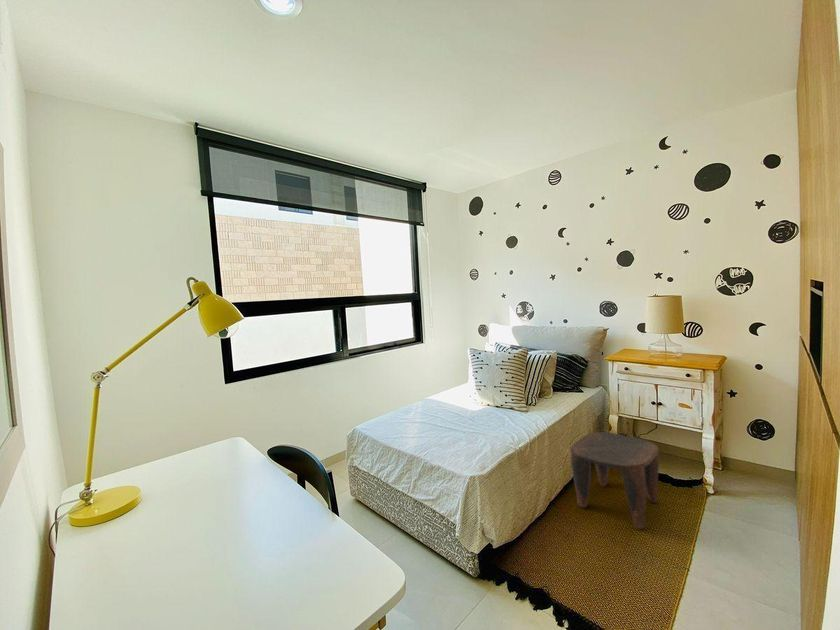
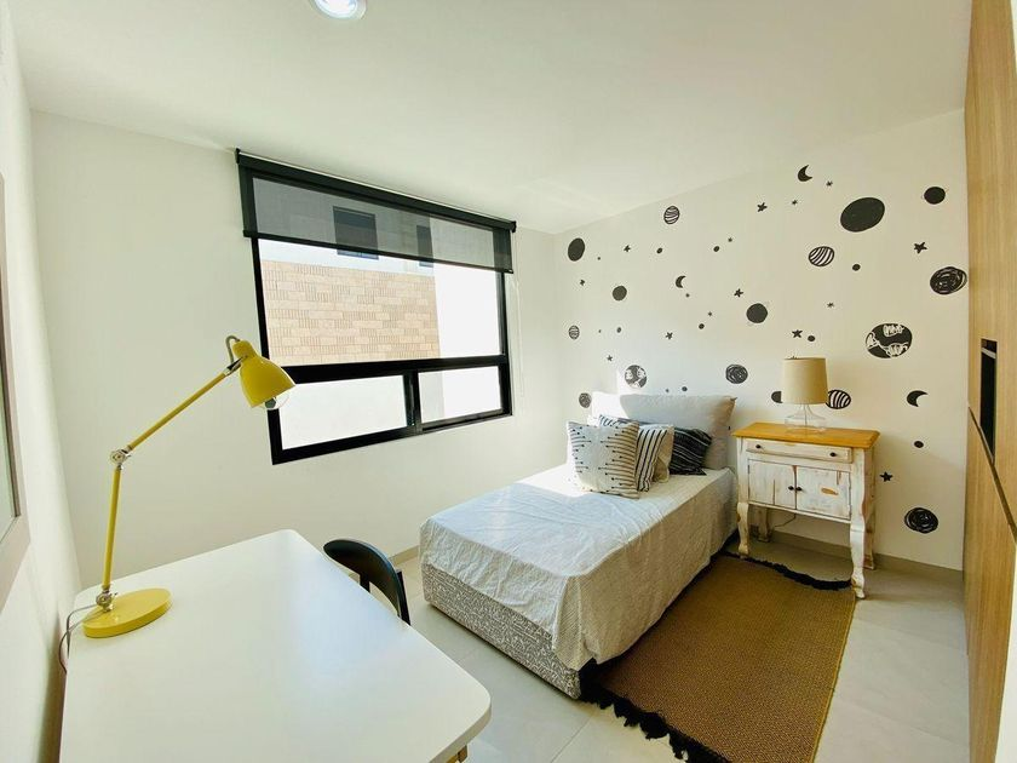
- stool [569,431,660,530]
